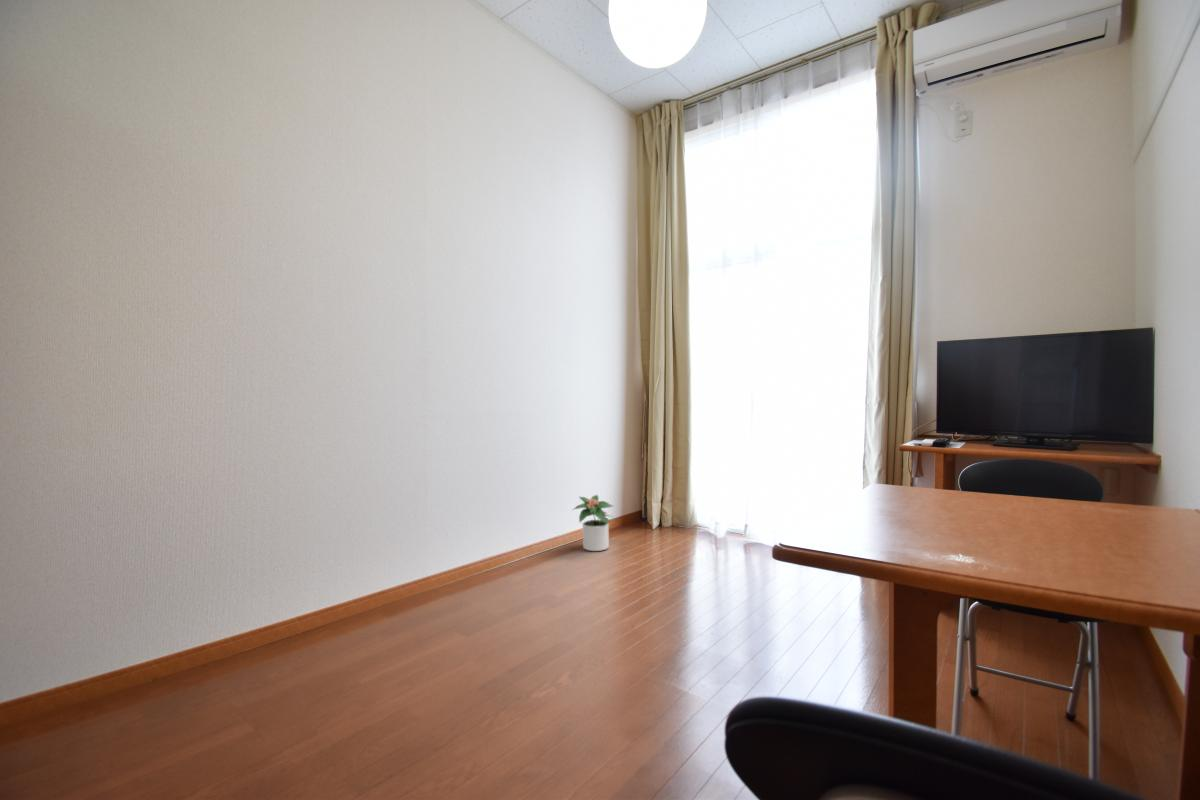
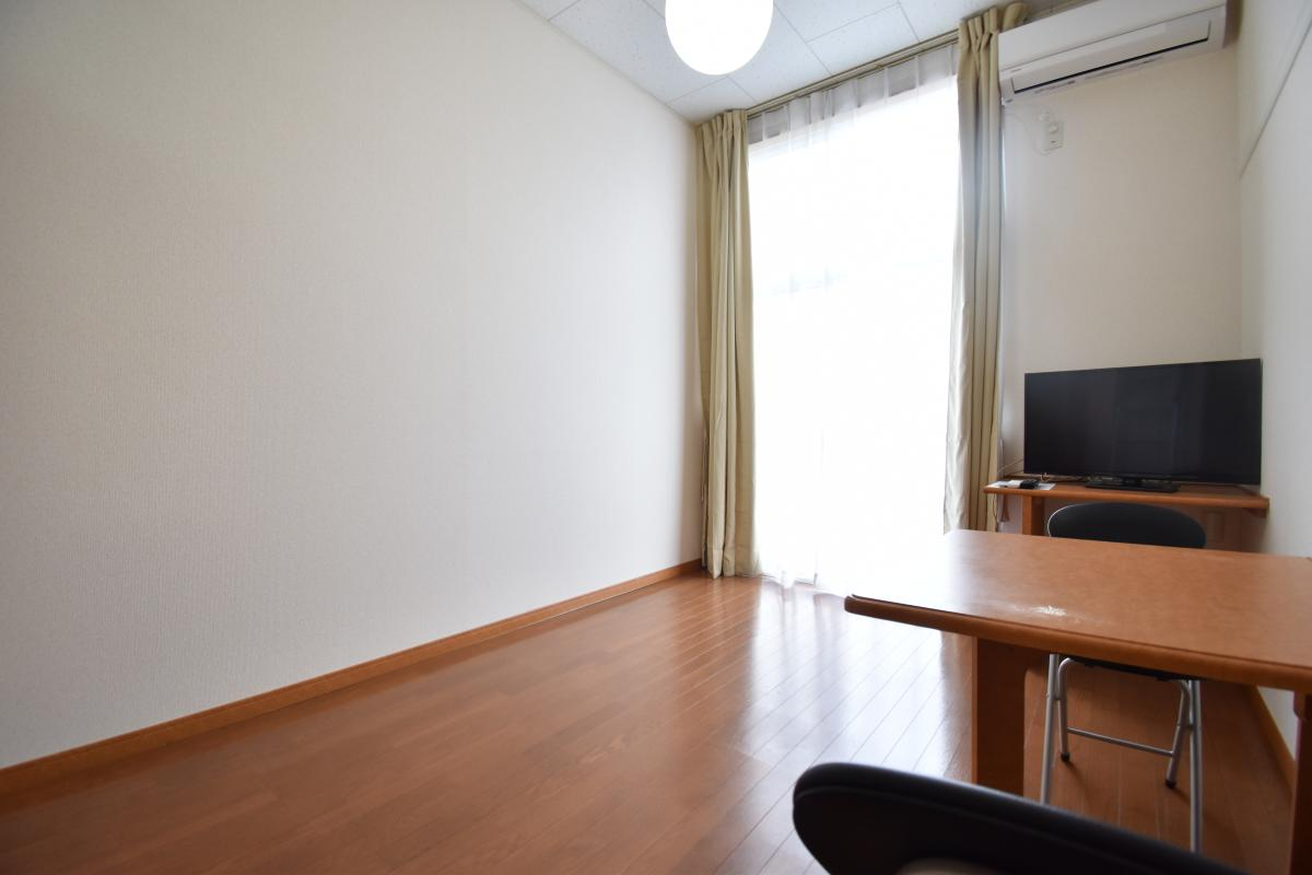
- potted plant [572,494,616,552]
